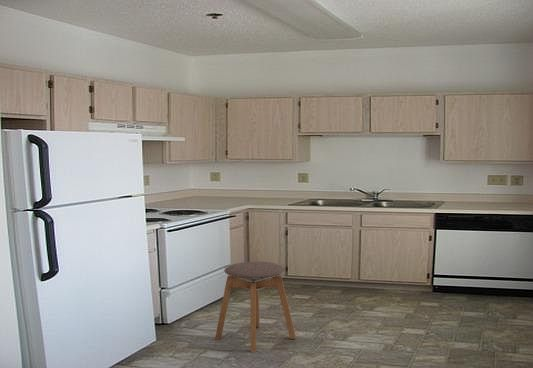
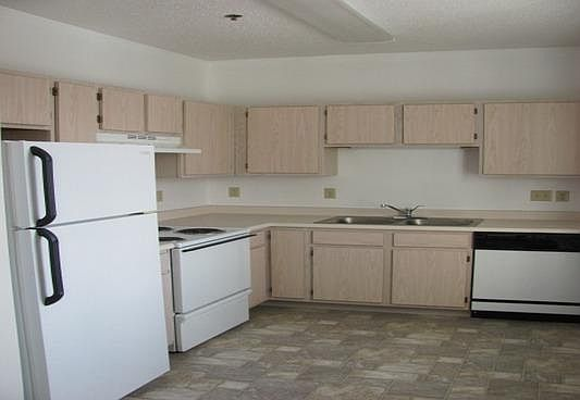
- stool [214,261,297,353]
